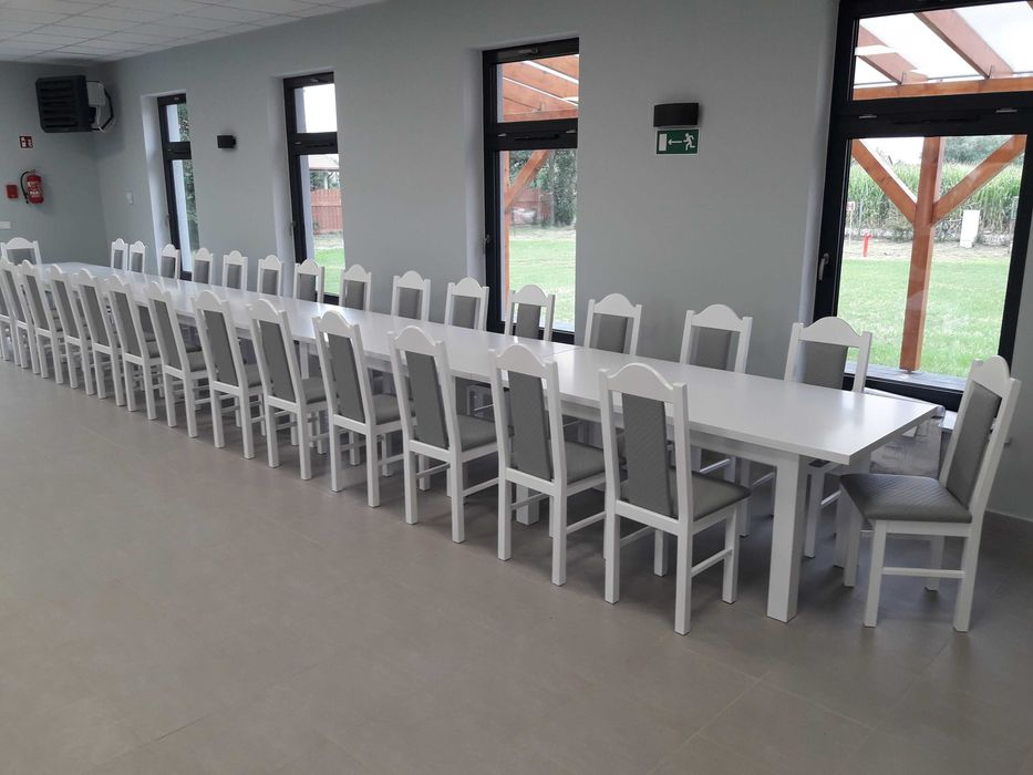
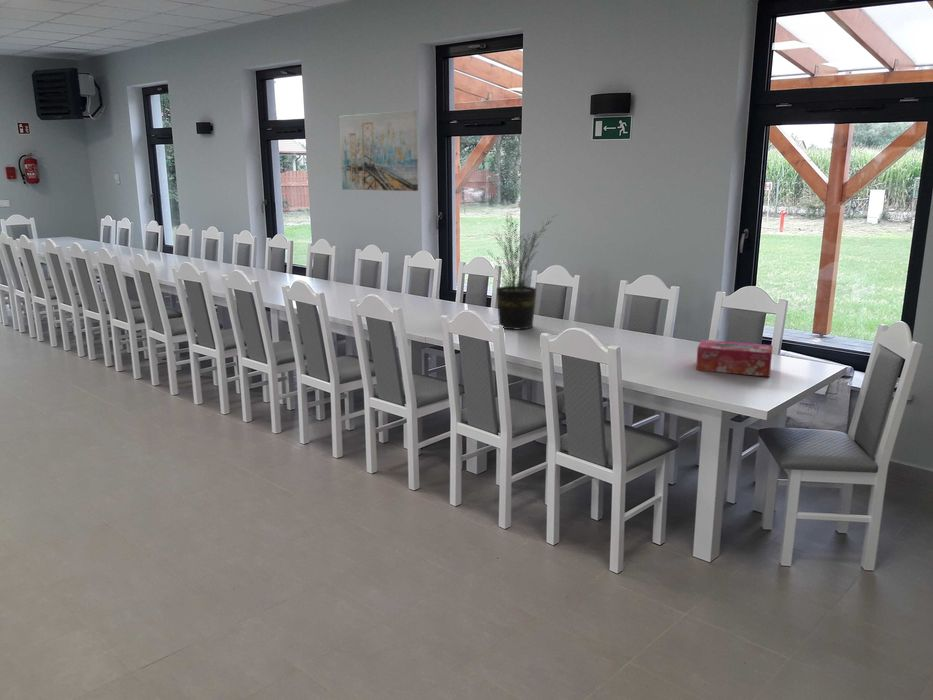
+ wall art [339,109,419,192]
+ tissue box [695,339,774,378]
+ potted plant [482,211,557,331]
